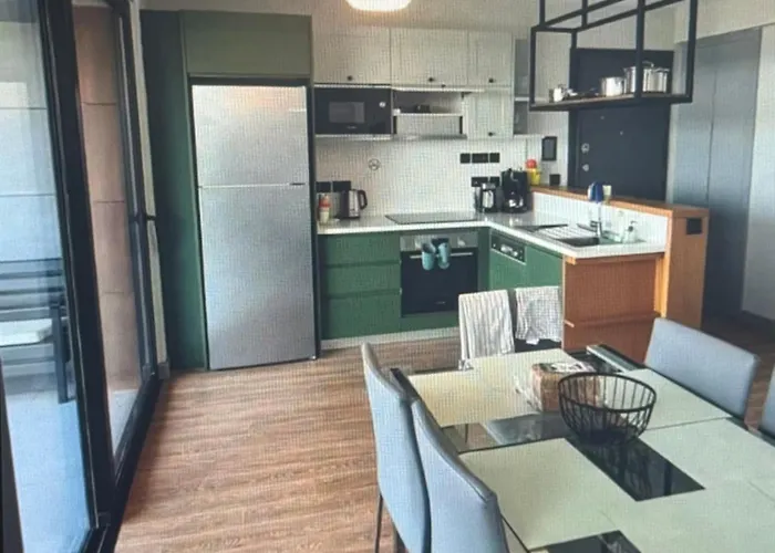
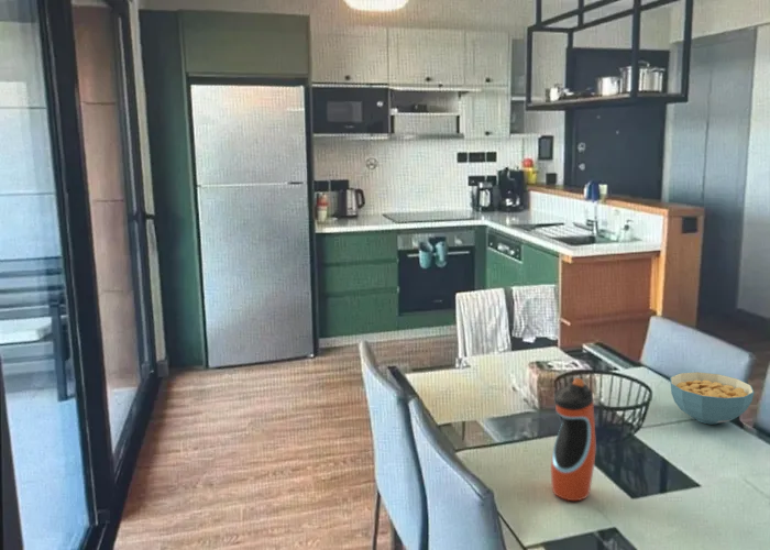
+ cereal bowl [669,371,755,426]
+ water bottle [550,377,596,502]
